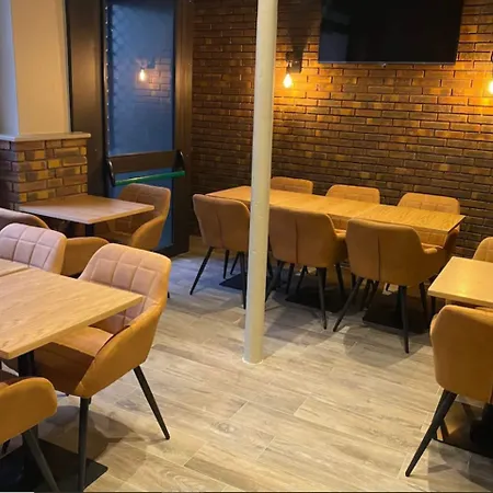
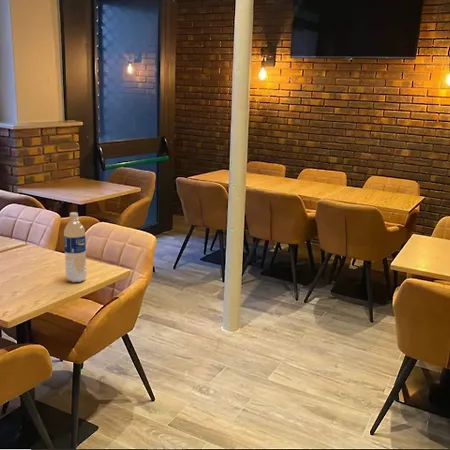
+ water bottle [63,211,87,283]
